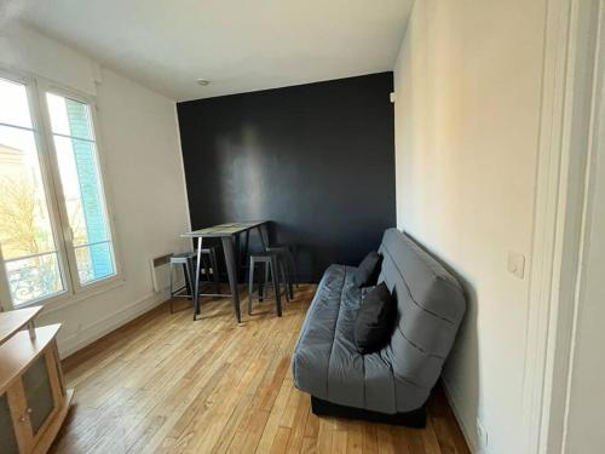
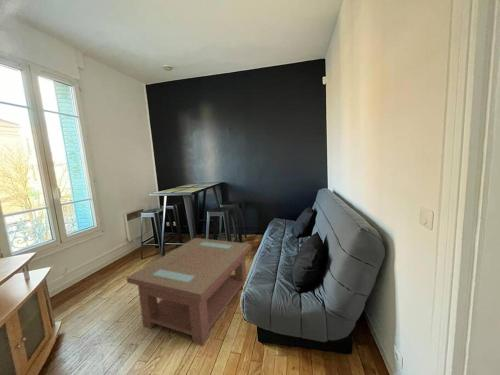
+ coffee table [125,237,253,347]
